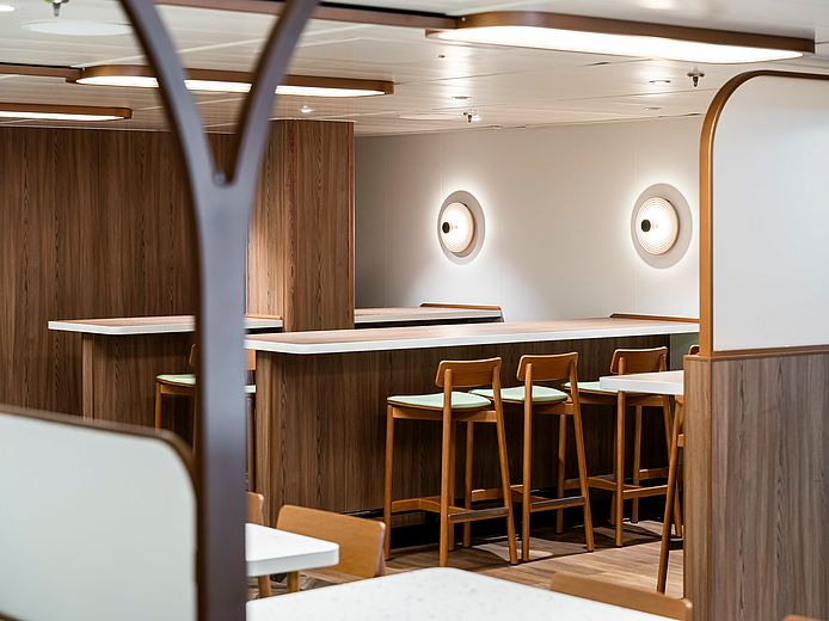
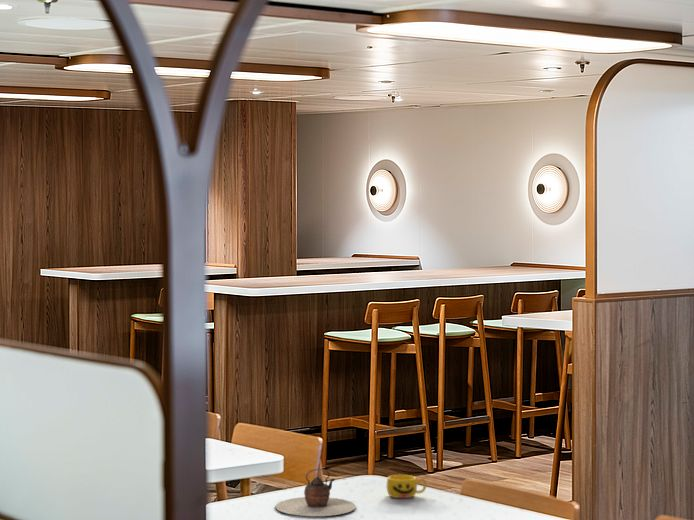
+ teapot [274,468,357,517]
+ cup [385,474,427,499]
